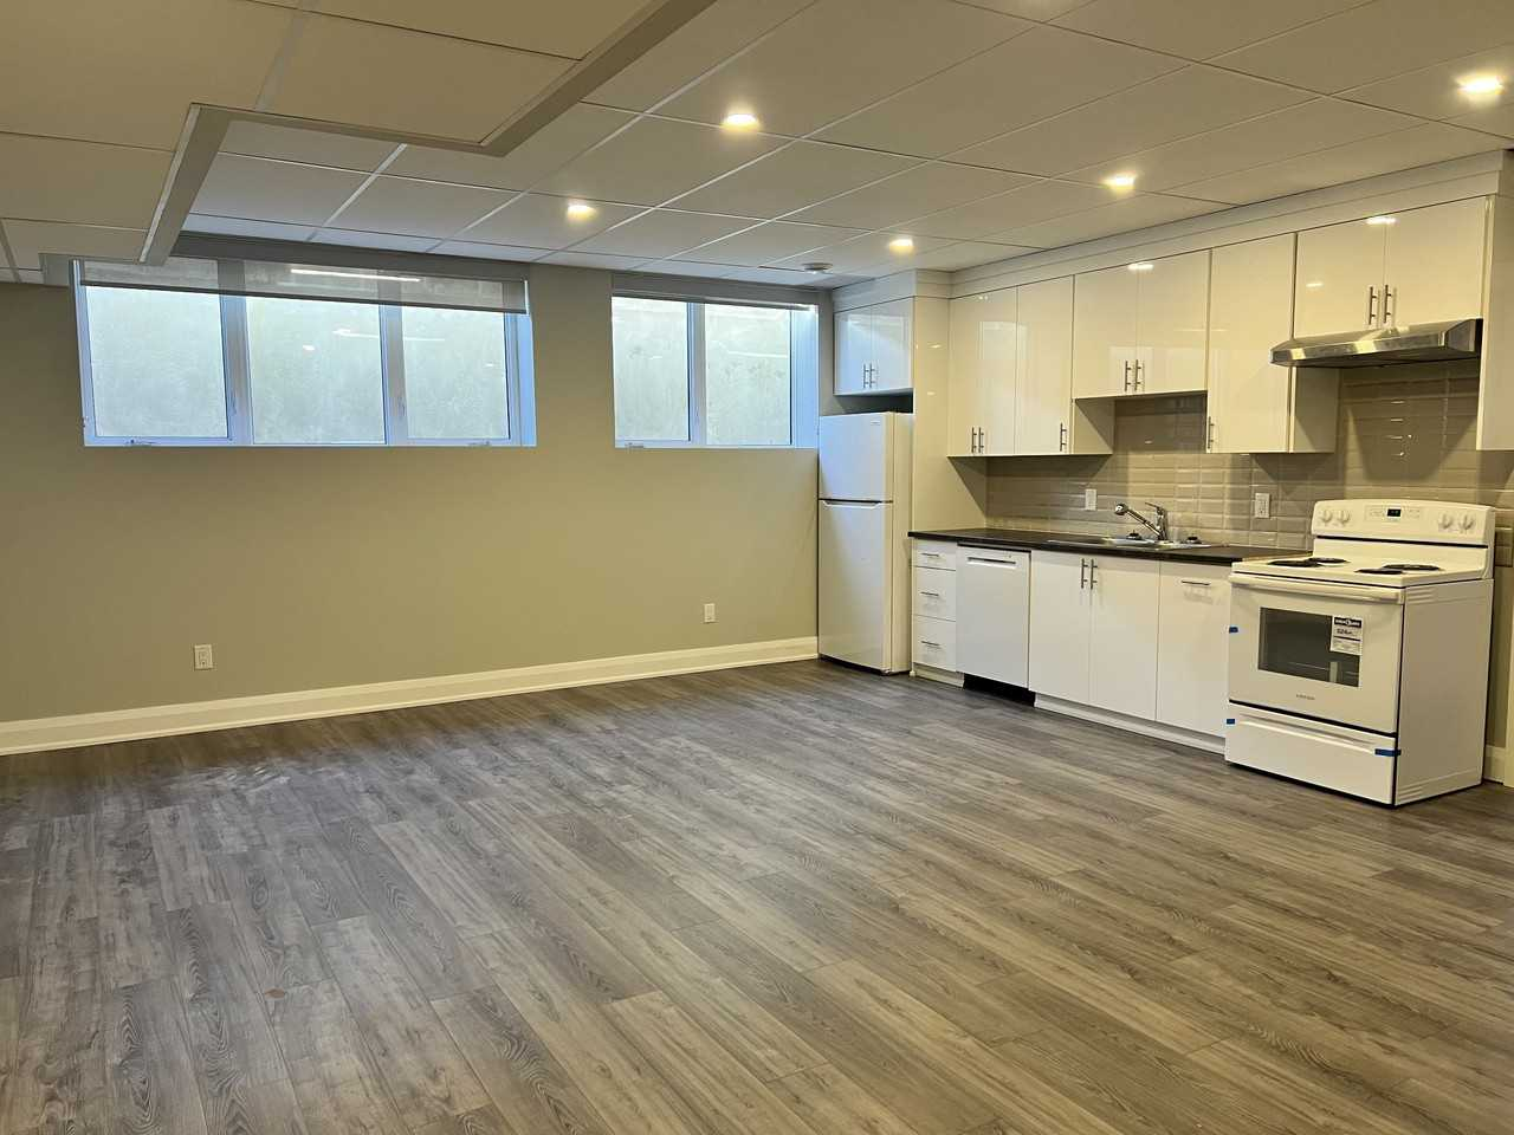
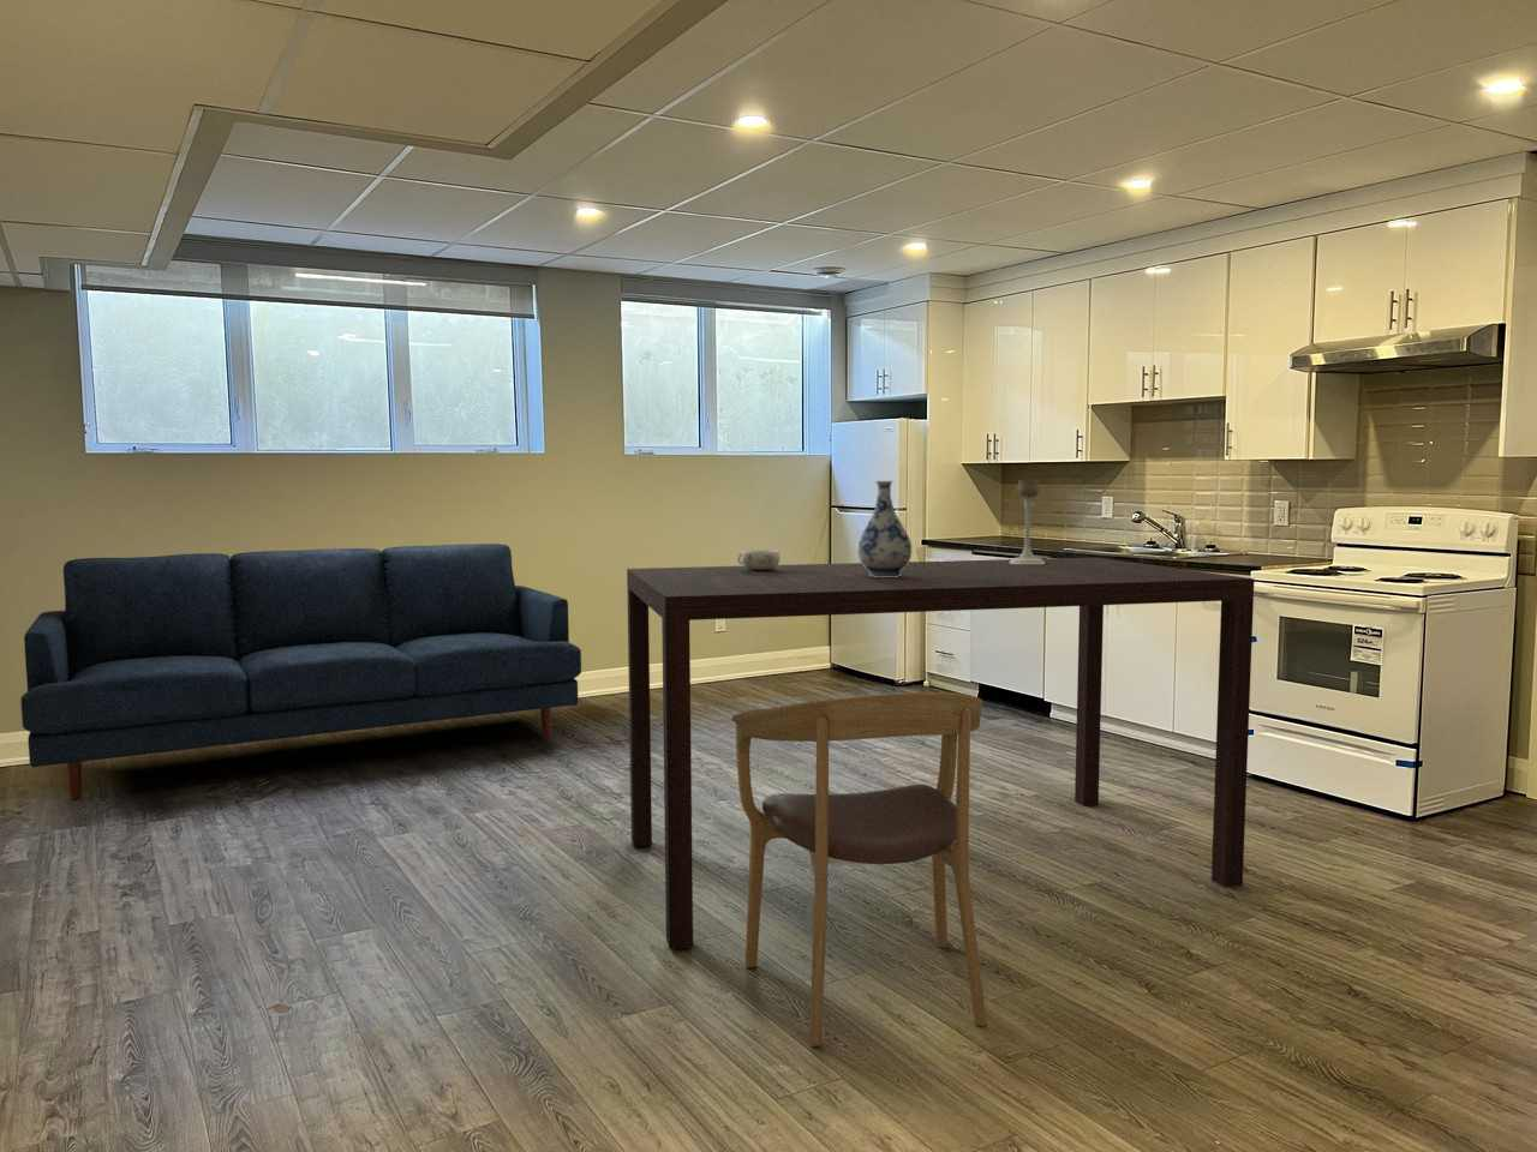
+ dining table [626,557,1255,950]
+ decorative bowl [737,548,781,570]
+ vase [856,480,913,577]
+ candle holder [1009,479,1044,564]
+ sofa [19,542,582,802]
+ chair [730,691,989,1048]
